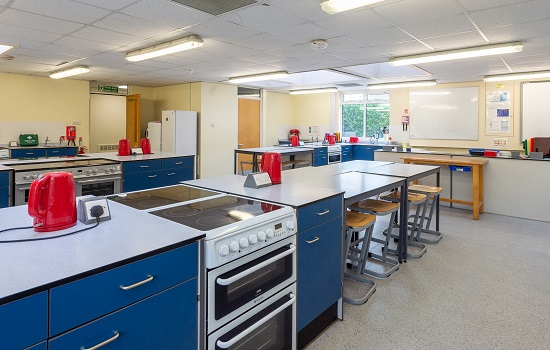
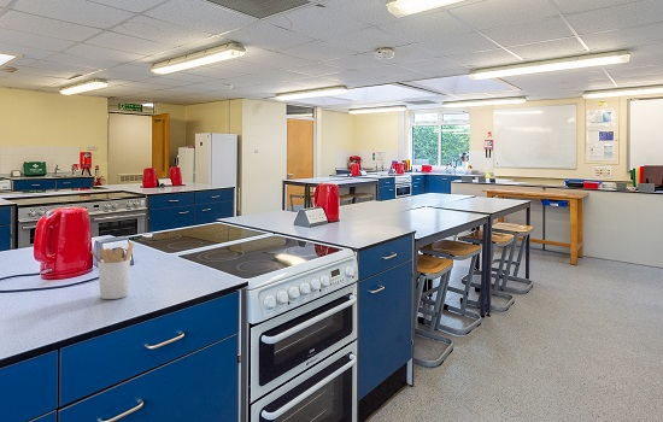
+ utensil holder [90,241,135,300]
